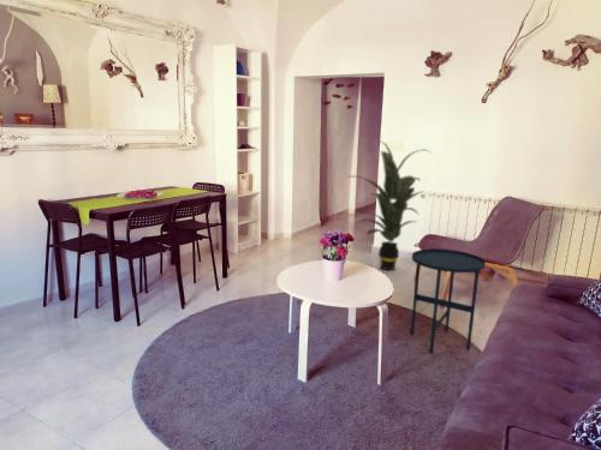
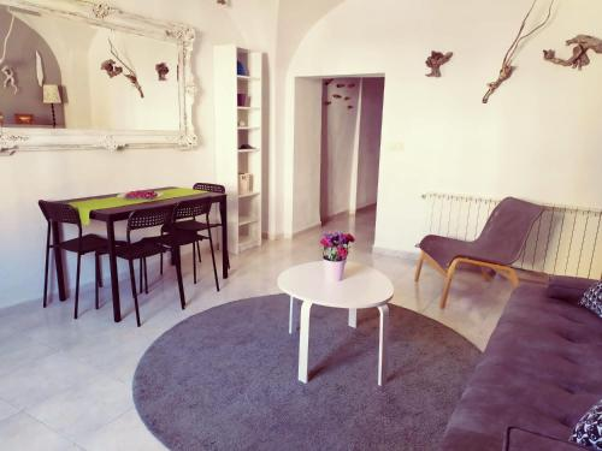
- indoor plant [346,139,433,271]
- side table [410,247,487,354]
